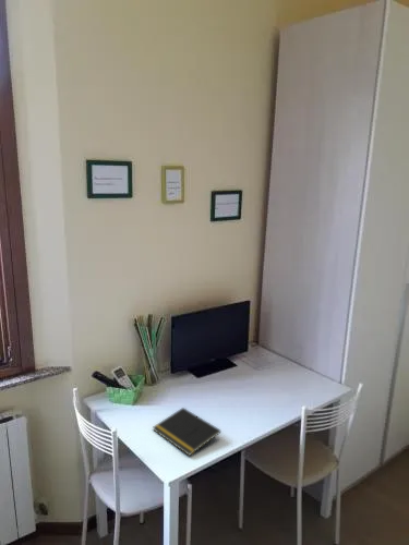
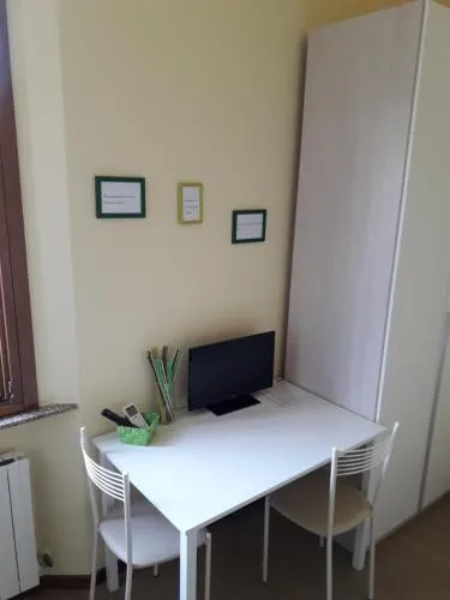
- notepad [152,407,221,457]
